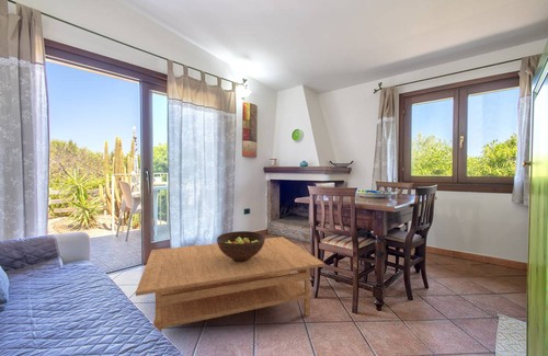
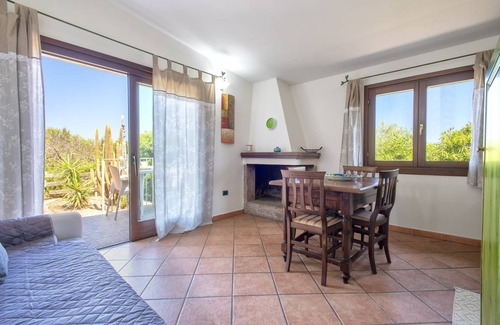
- fruit bowl [216,230,266,262]
- coffee table [135,236,326,333]
